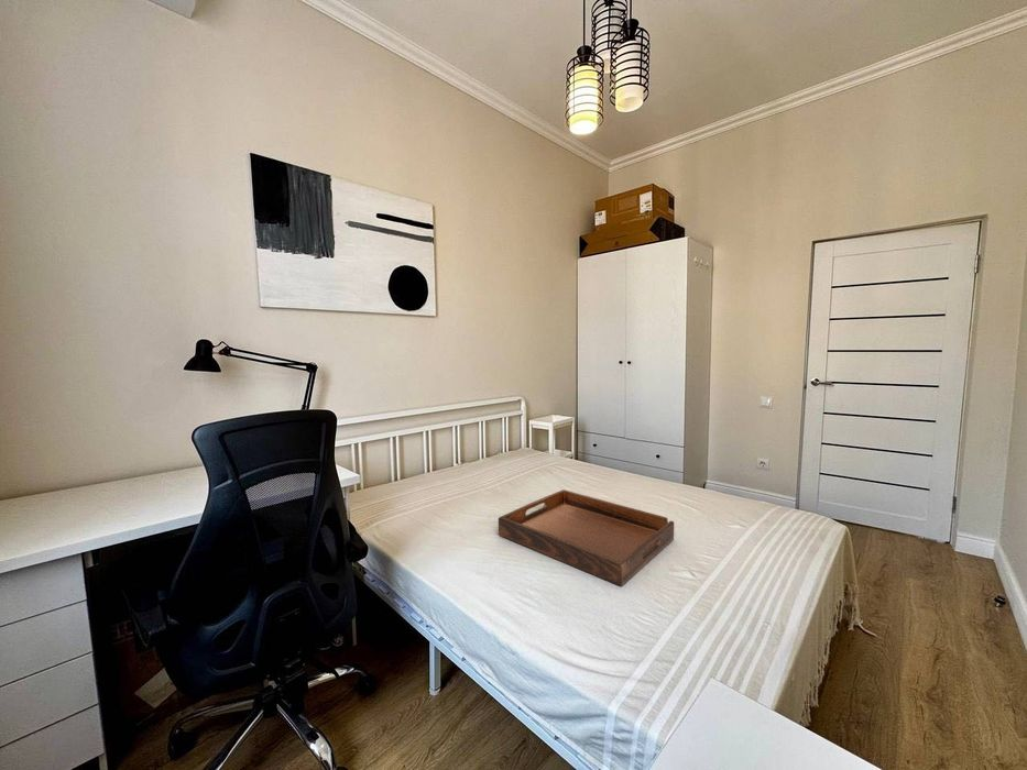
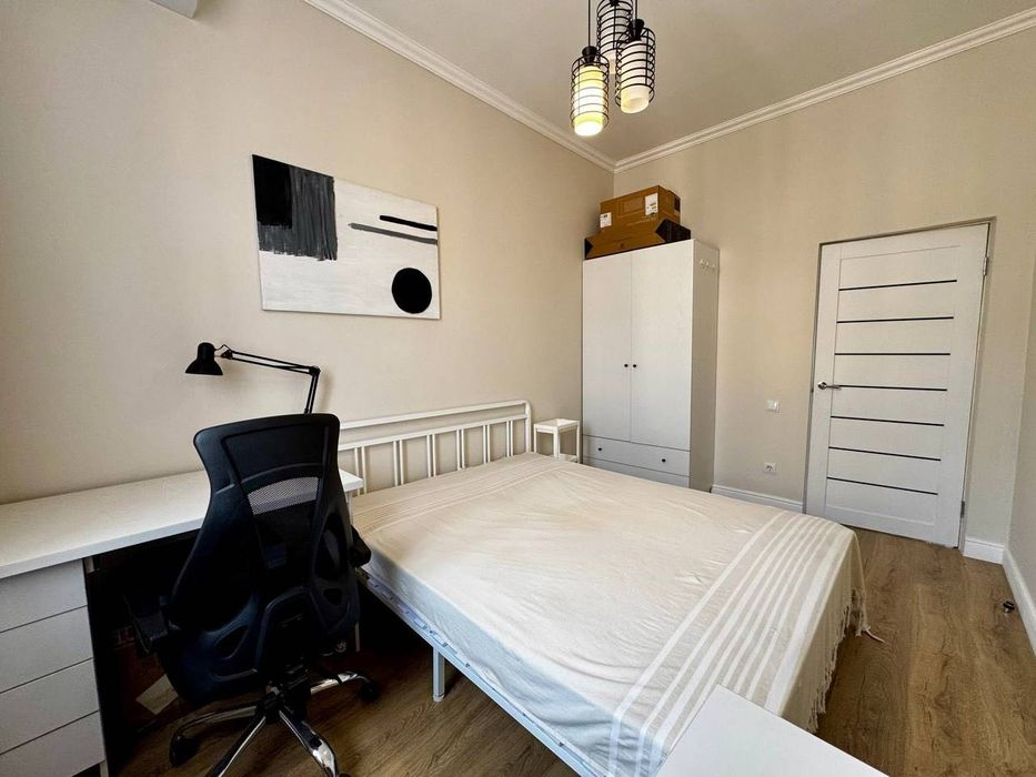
- serving tray [498,488,675,587]
